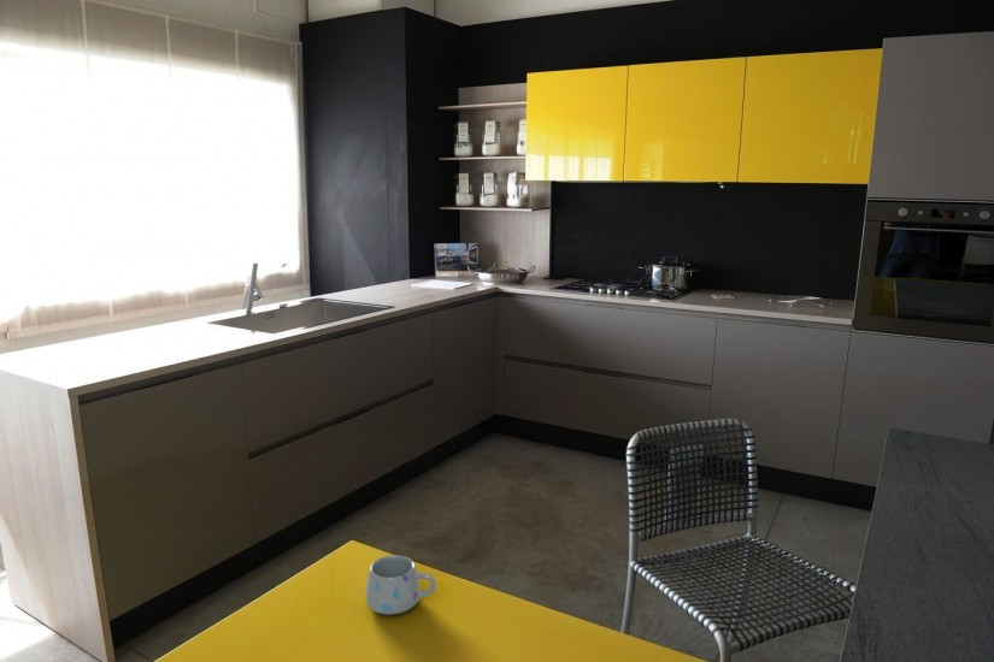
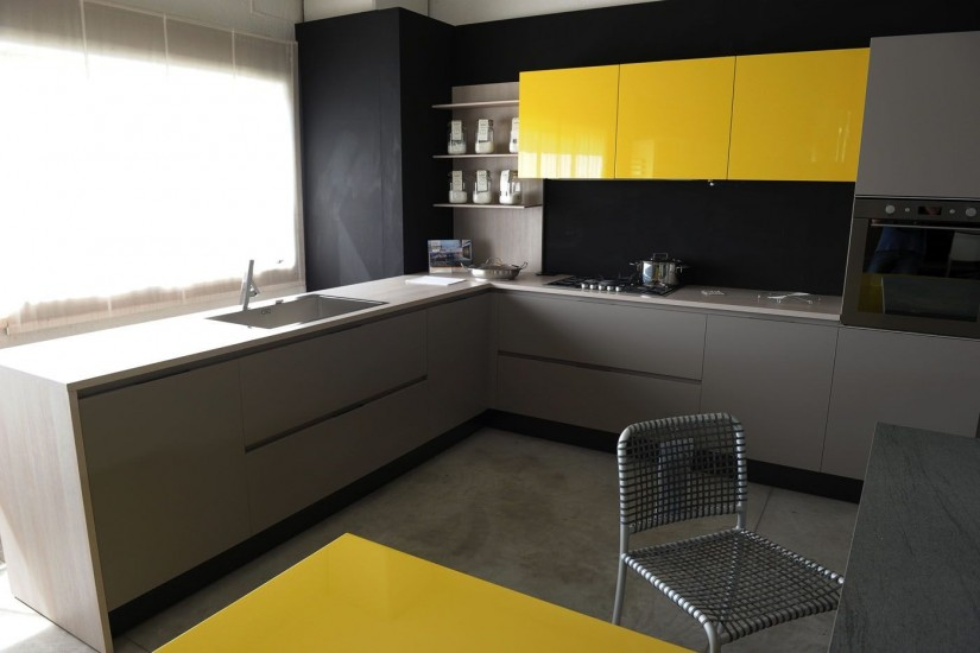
- mug [365,554,437,616]
